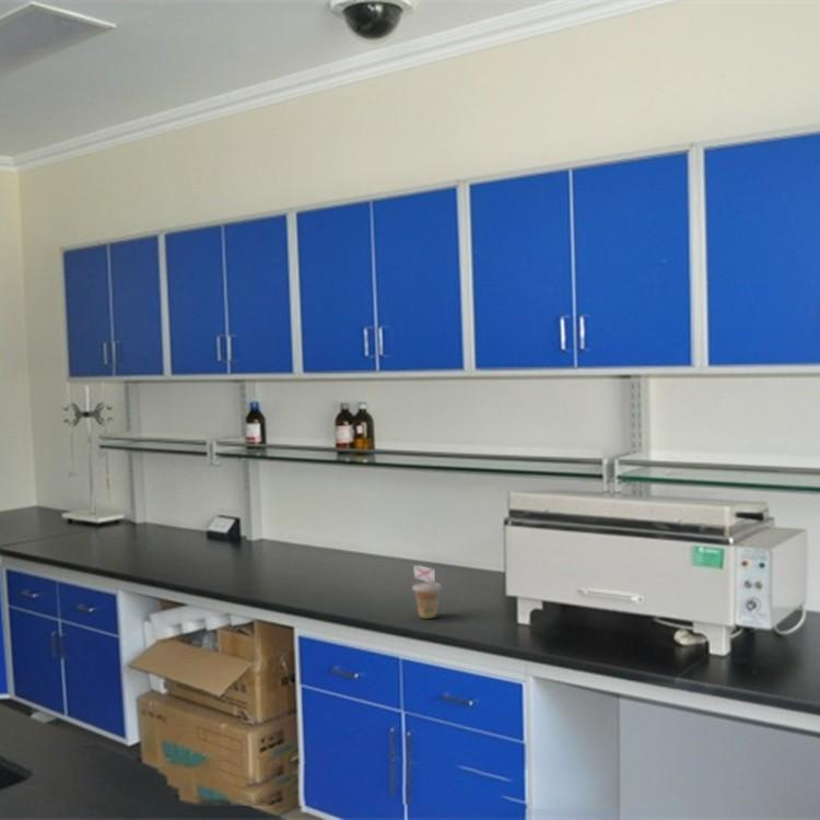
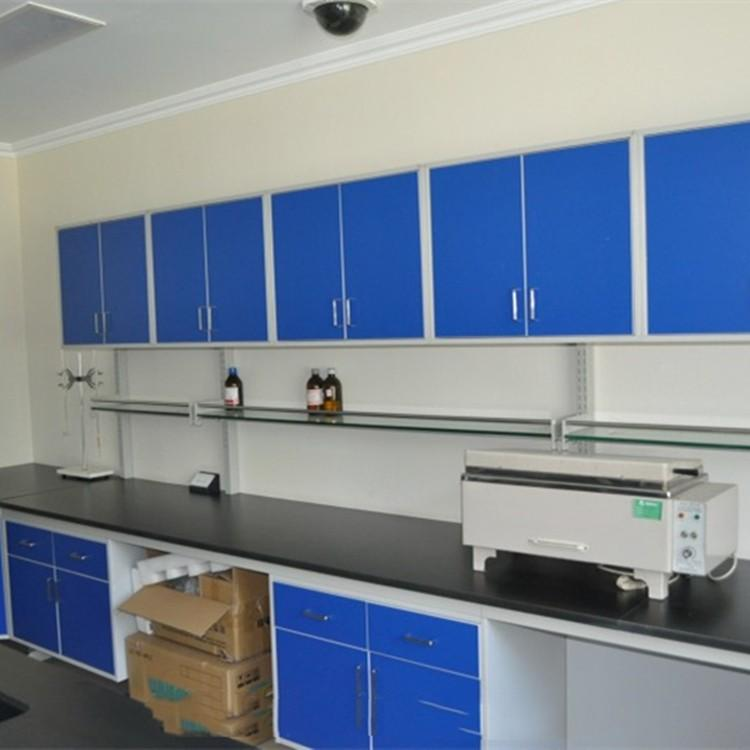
- beverage cup [411,563,443,620]
